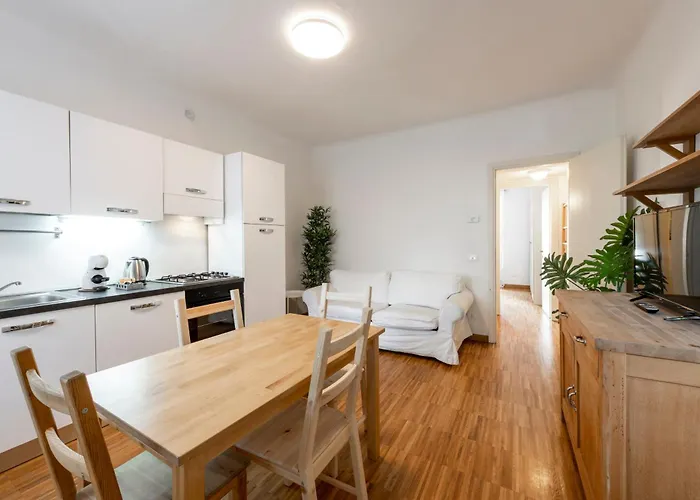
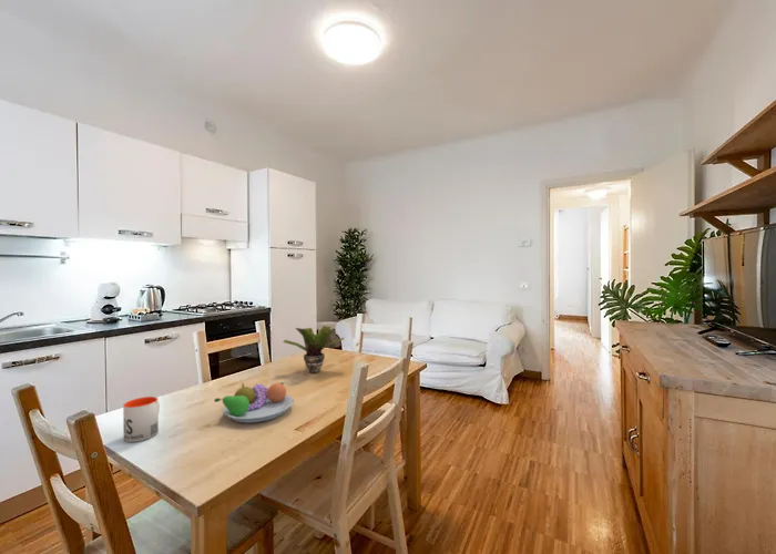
+ fruit bowl [213,381,295,424]
+ potted plant [282,325,345,375]
+ mug [122,396,161,443]
